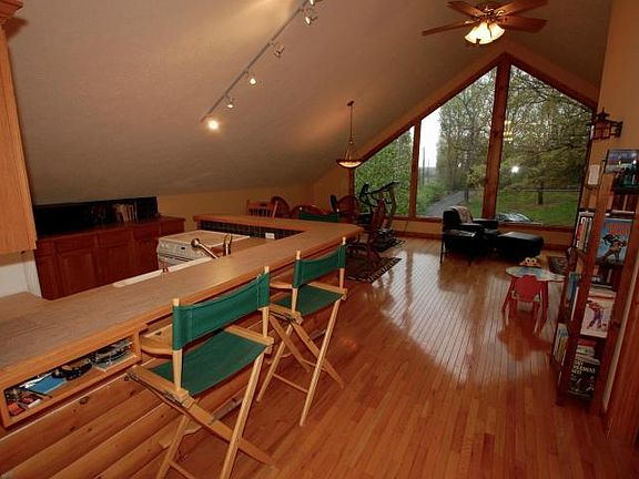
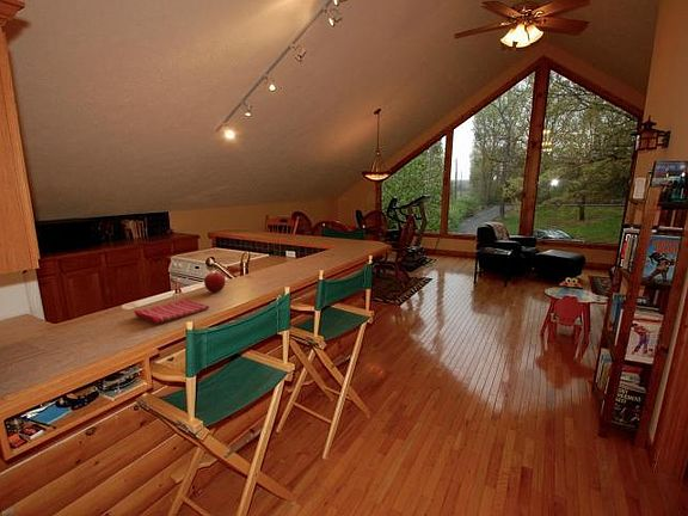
+ fruit [203,271,227,294]
+ dish towel [133,297,210,325]
